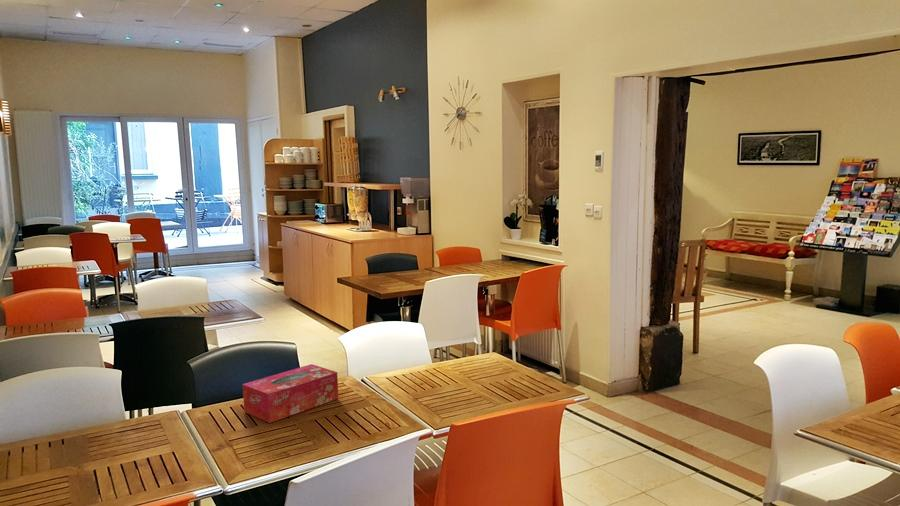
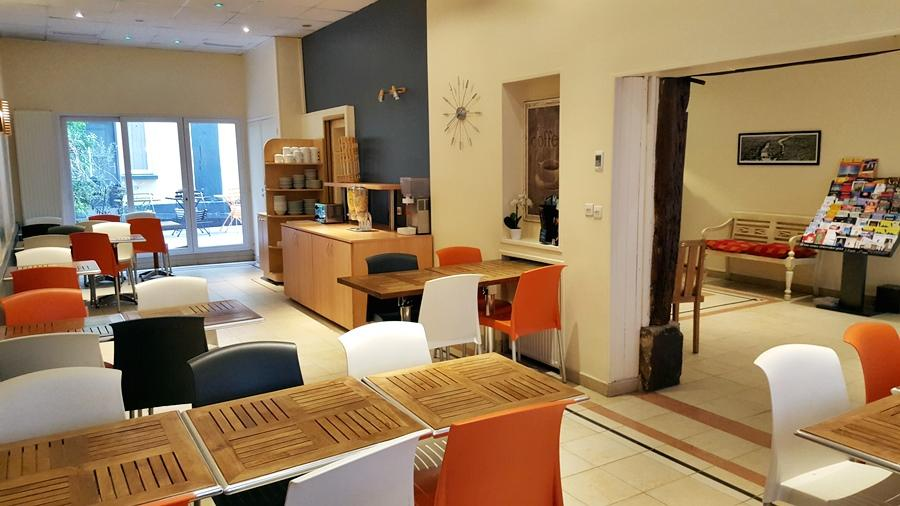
- tissue box [242,363,339,424]
